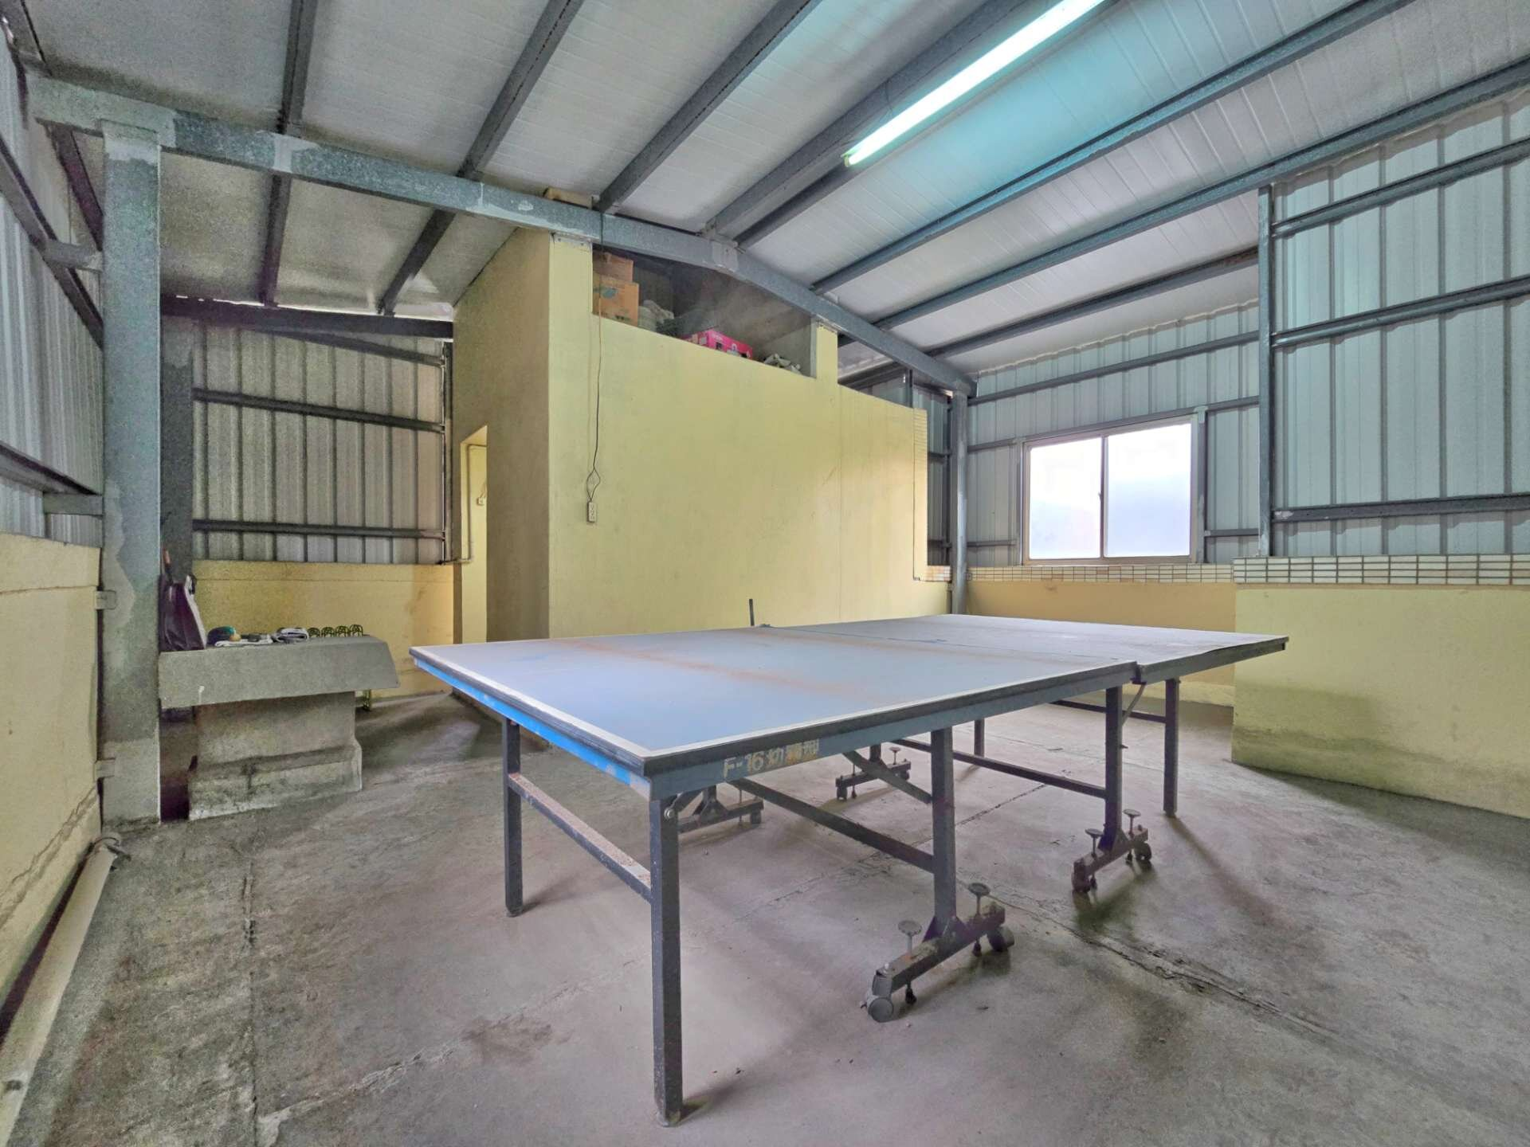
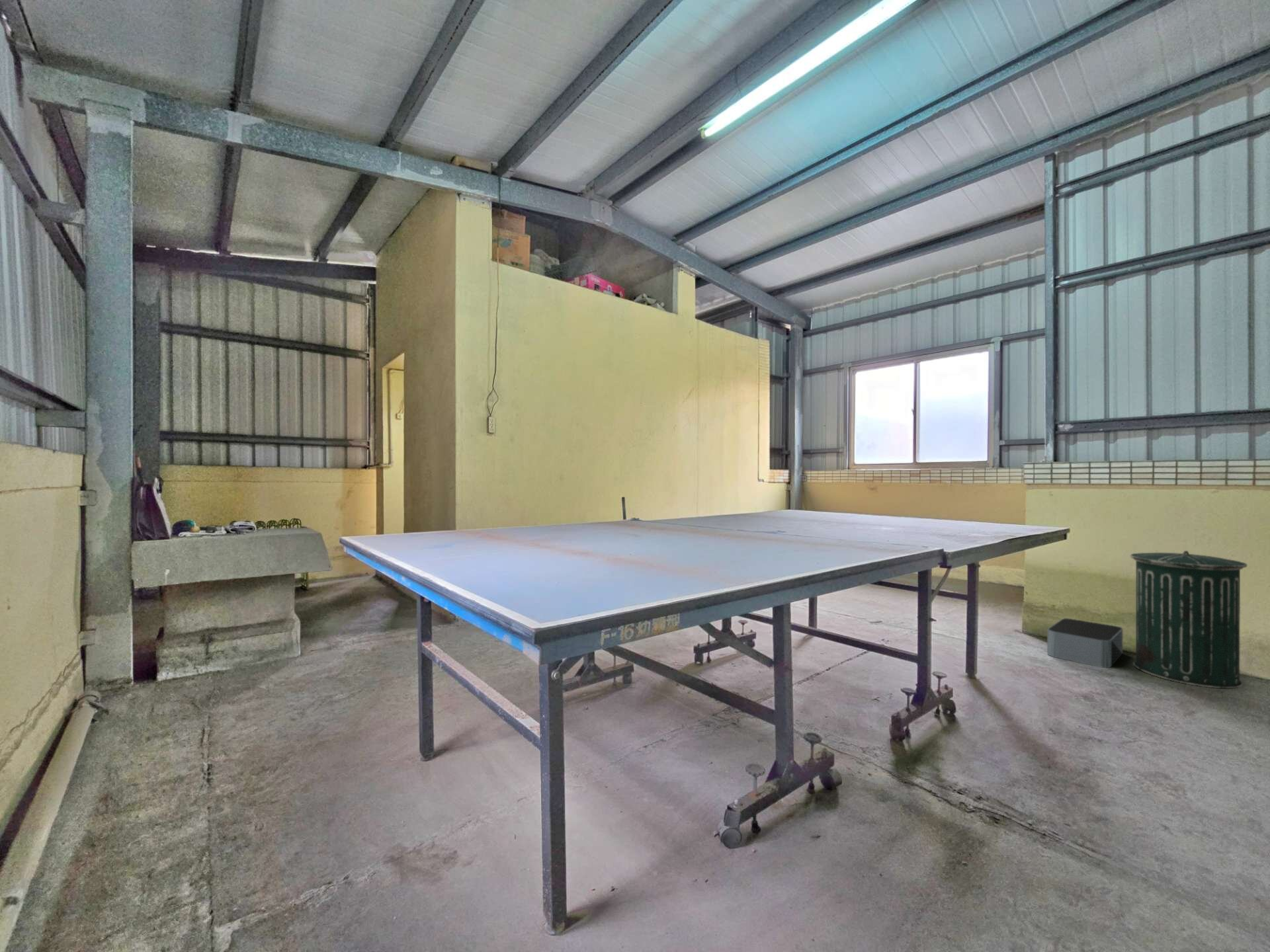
+ trash can [1130,550,1248,690]
+ storage bin [1046,617,1123,668]
